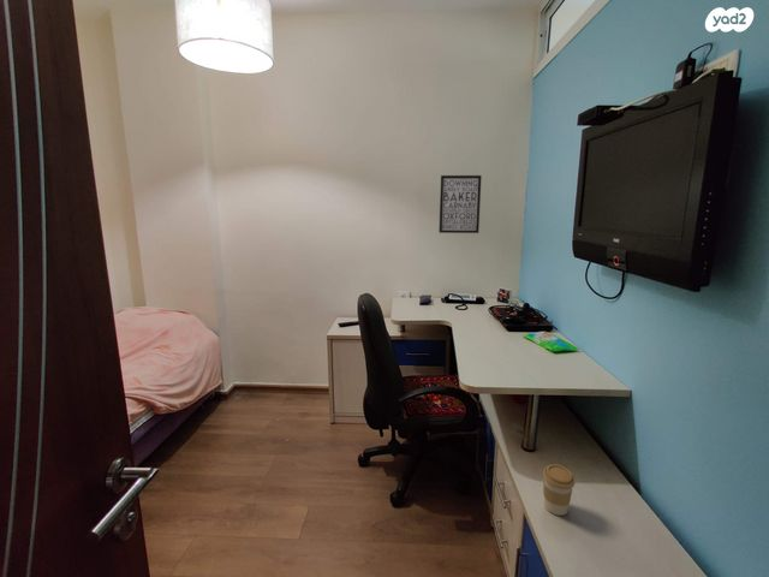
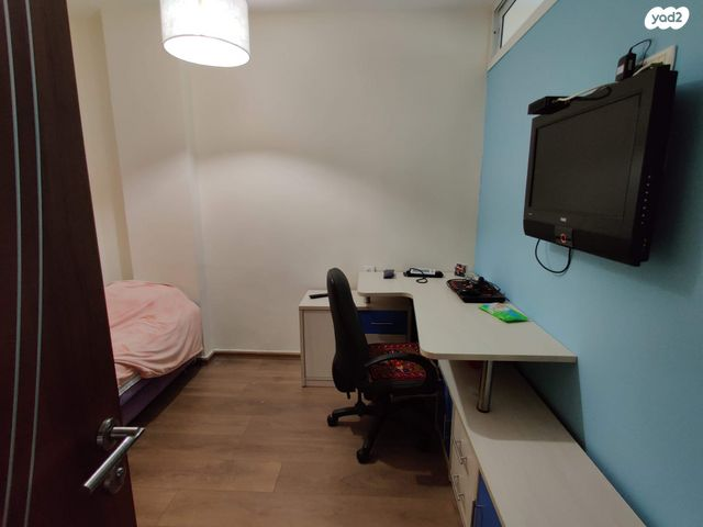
- wall art [437,174,483,234]
- coffee cup [542,463,576,517]
